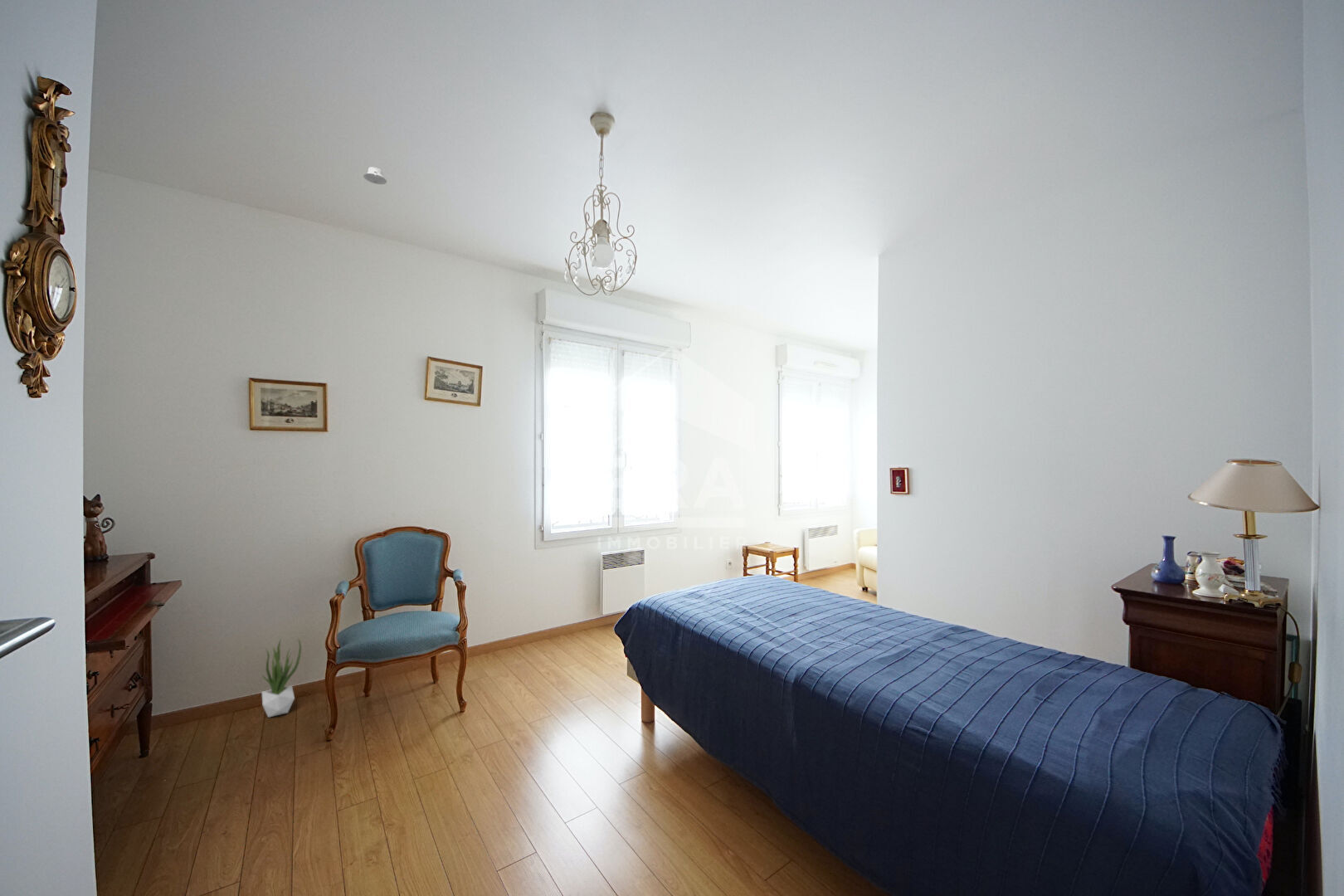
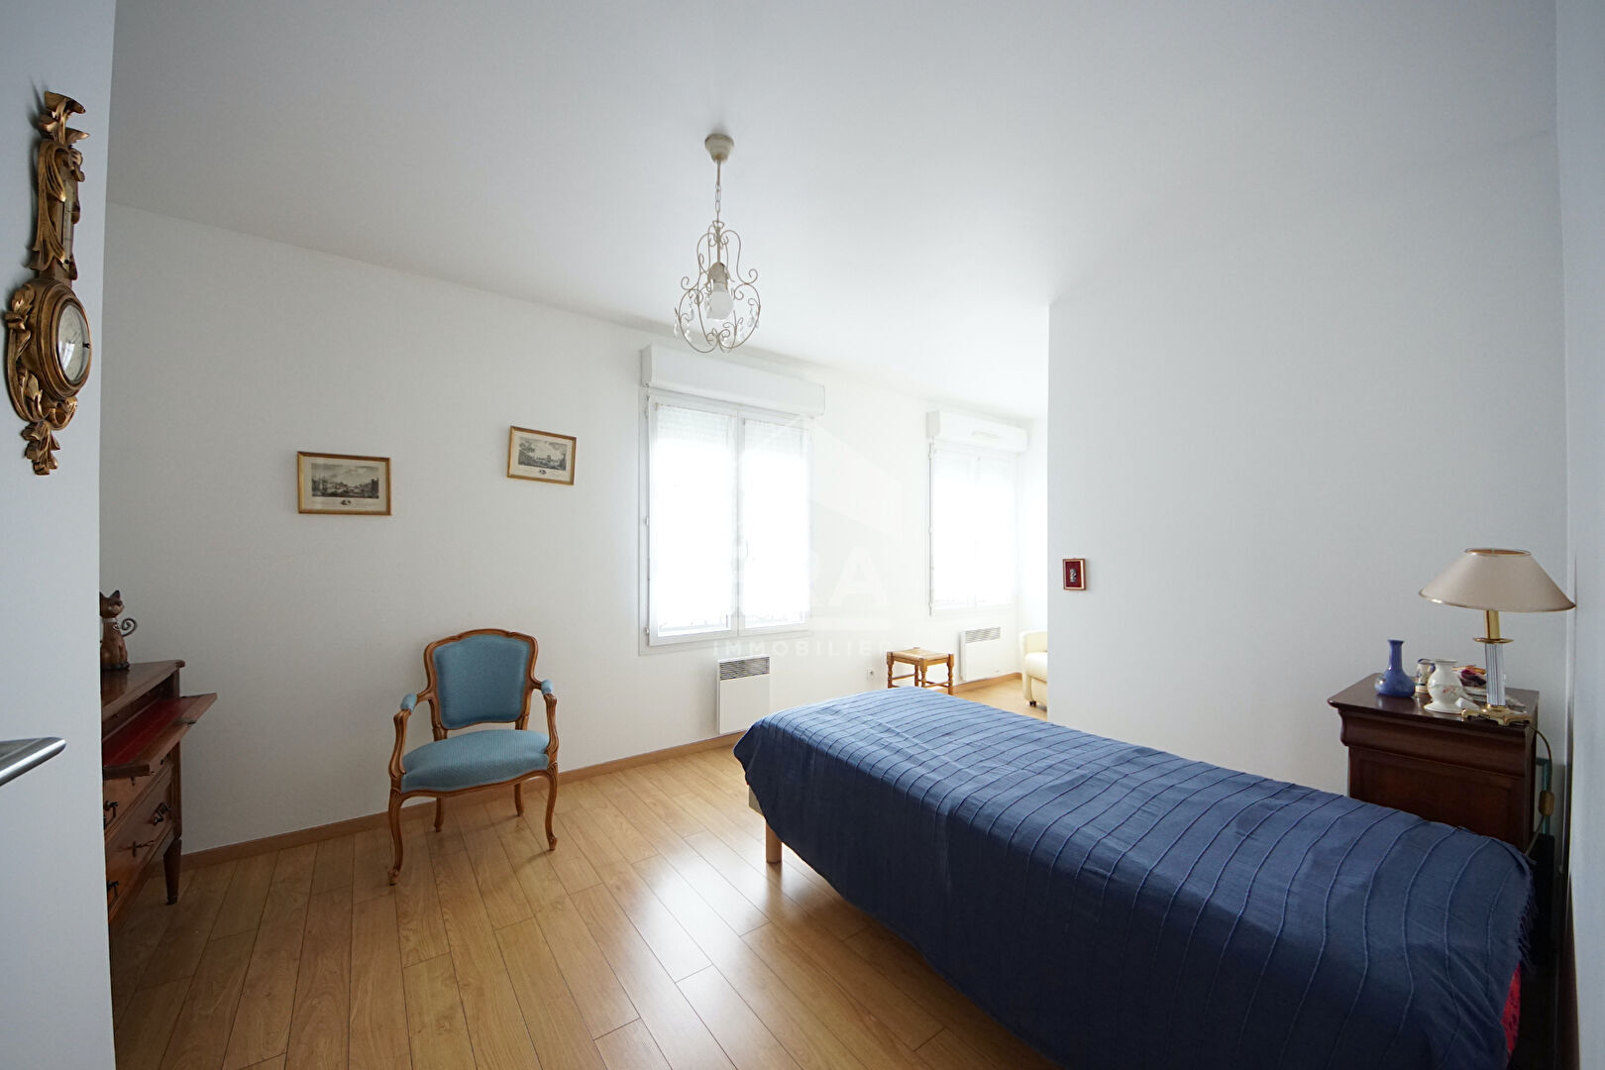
- potted plant [261,636,302,718]
- recessed light [363,166,387,185]
